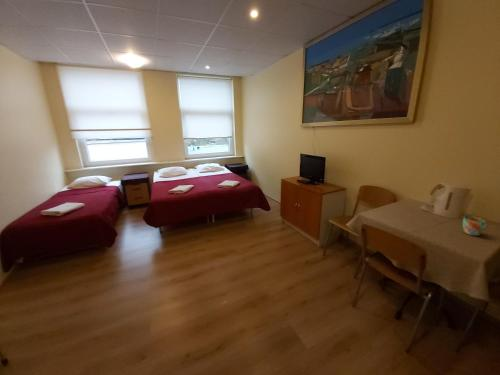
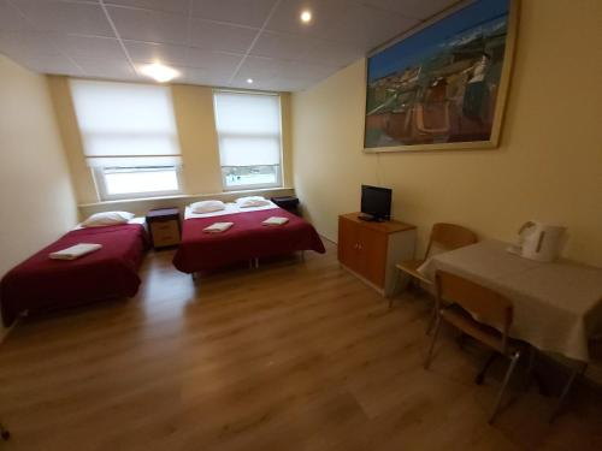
- mug [462,215,489,237]
